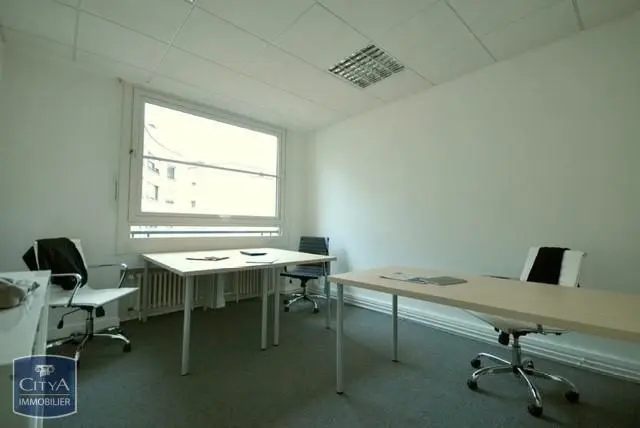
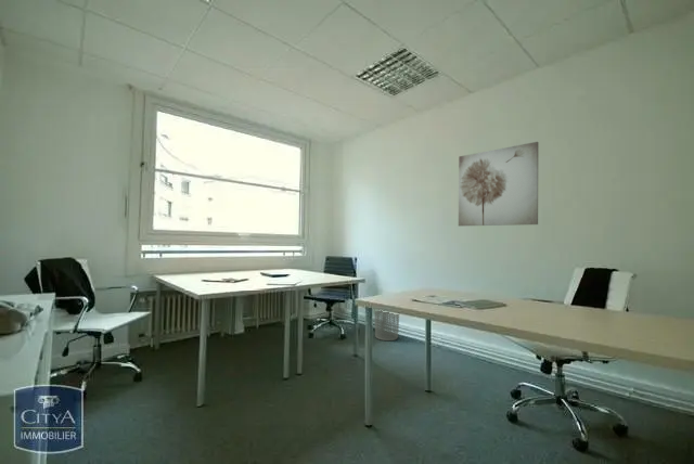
+ wall art [458,141,539,227]
+ waste bin [374,310,400,341]
